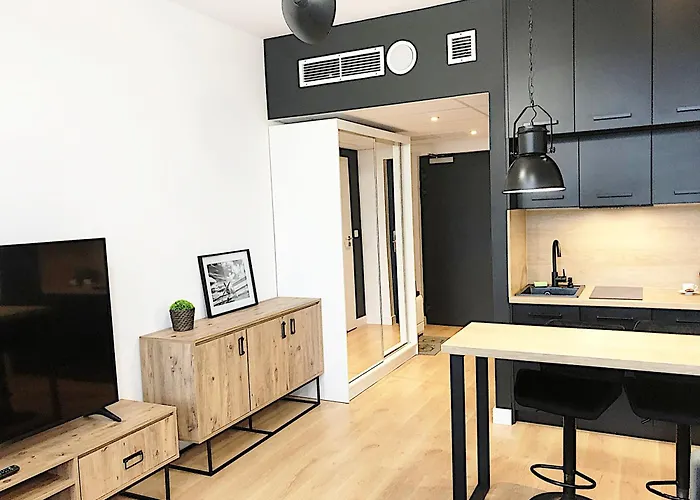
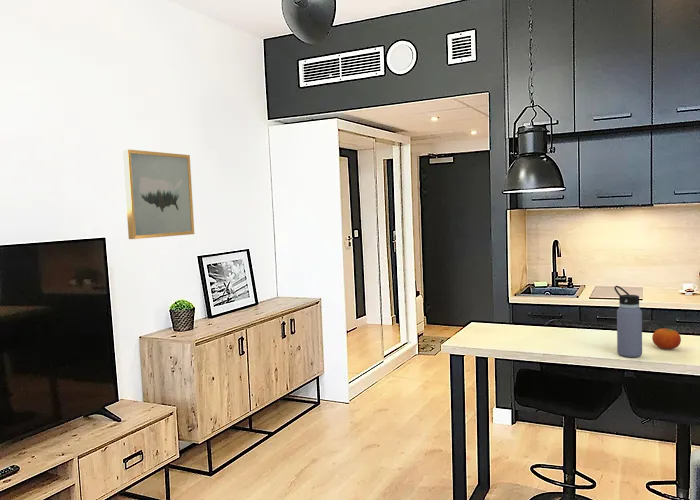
+ water bottle [613,285,643,358]
+ fruit [651,328,682,350]
+ wall art [122,148,195,240]
